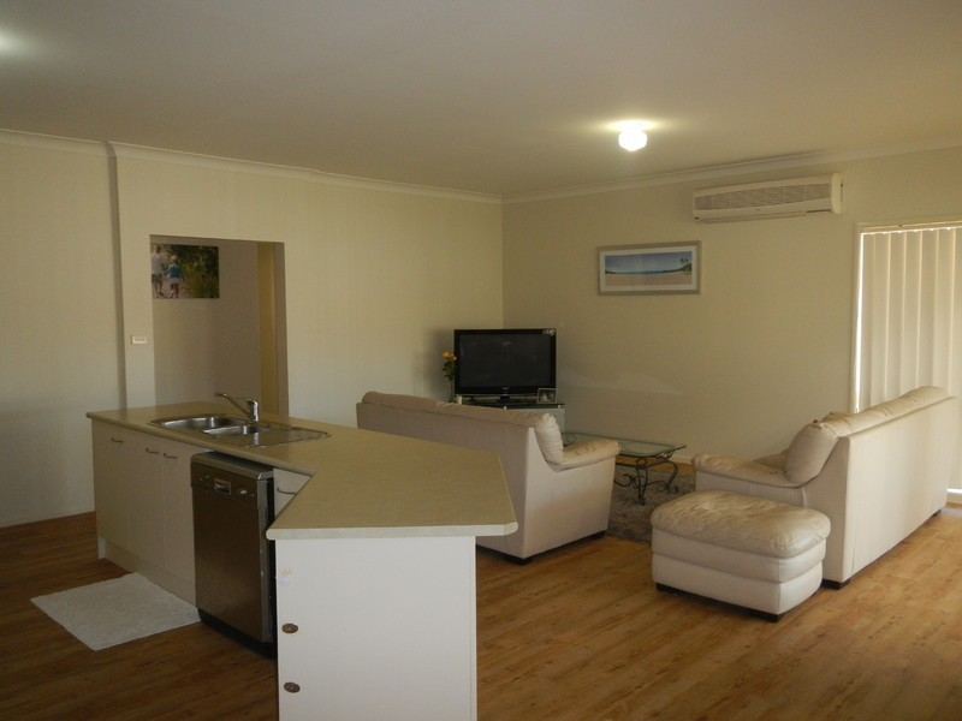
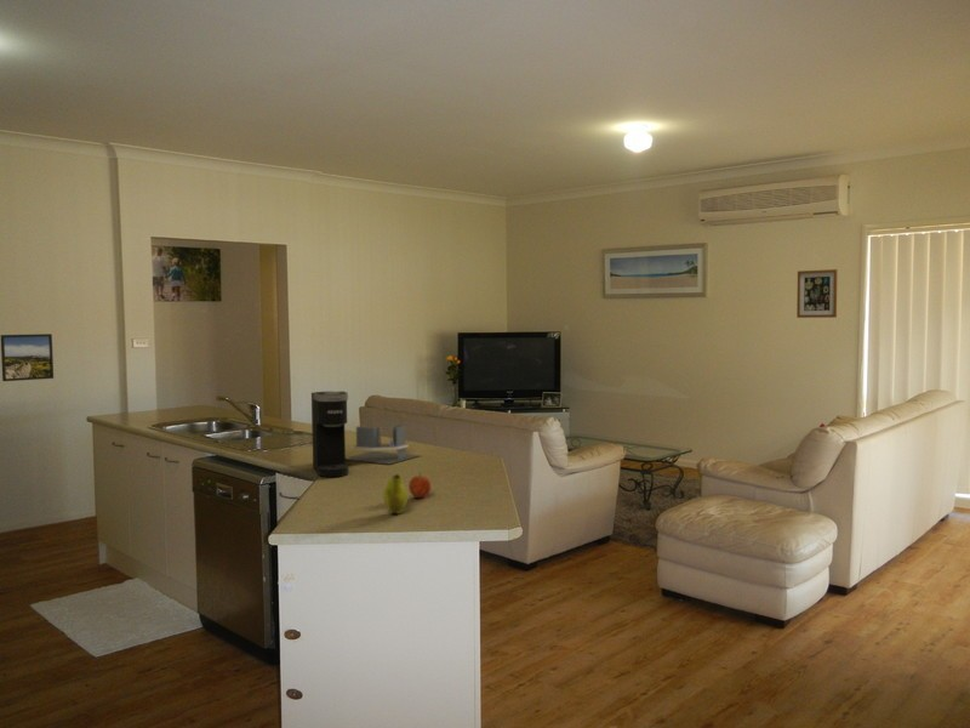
+ coffee maker [310,391,349,478]
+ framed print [0,332,55,382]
+ utensil holder [346,423,423,466]
+ fruit [382,473,410,514]
+ fruit [407,472,432,500]
+ wall art [795,268,839,319]
